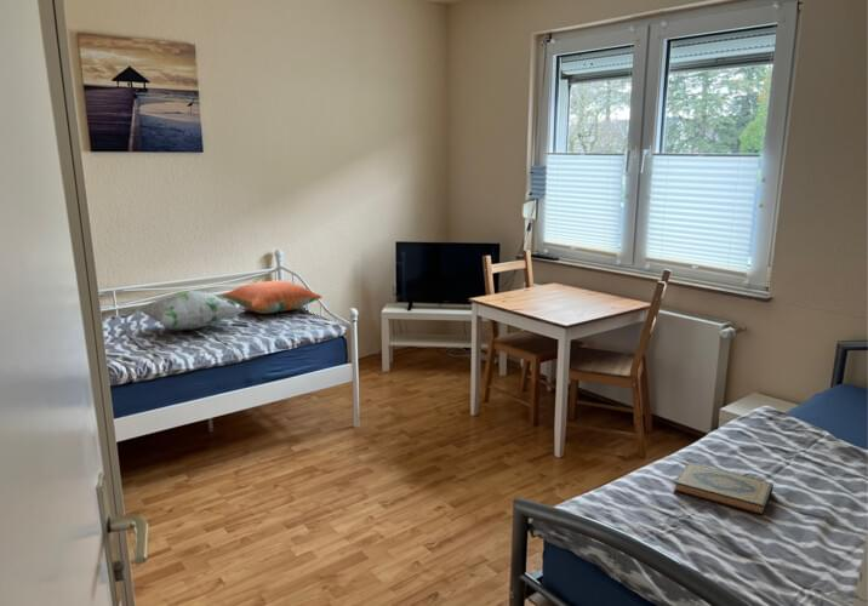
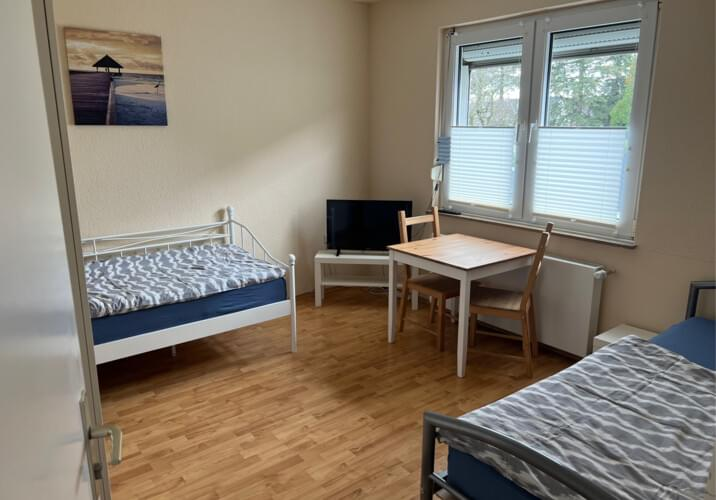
- hardback book [673,462,775,516]
- decorative pillow [136,290,247,331]
- pillow [221,279,324,315]
